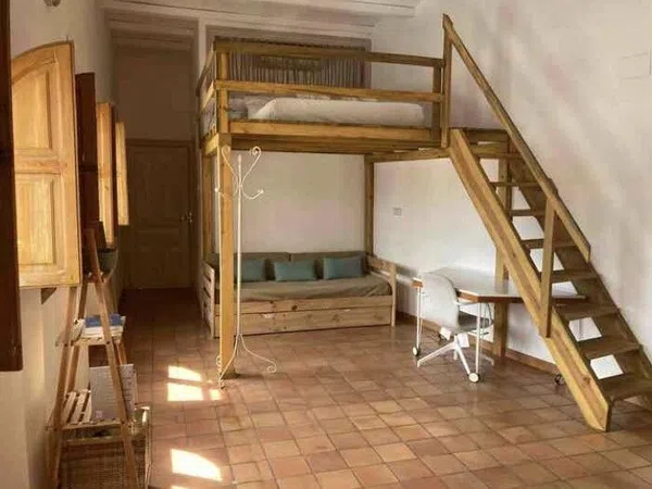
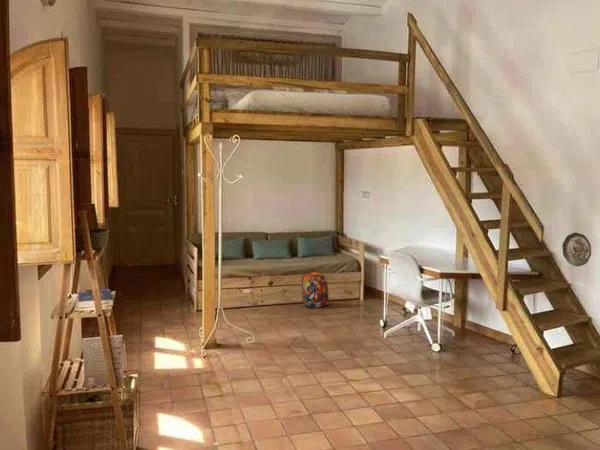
+ backpack [300,268,330,309]
+ decorative plate [561,232,592,267]
